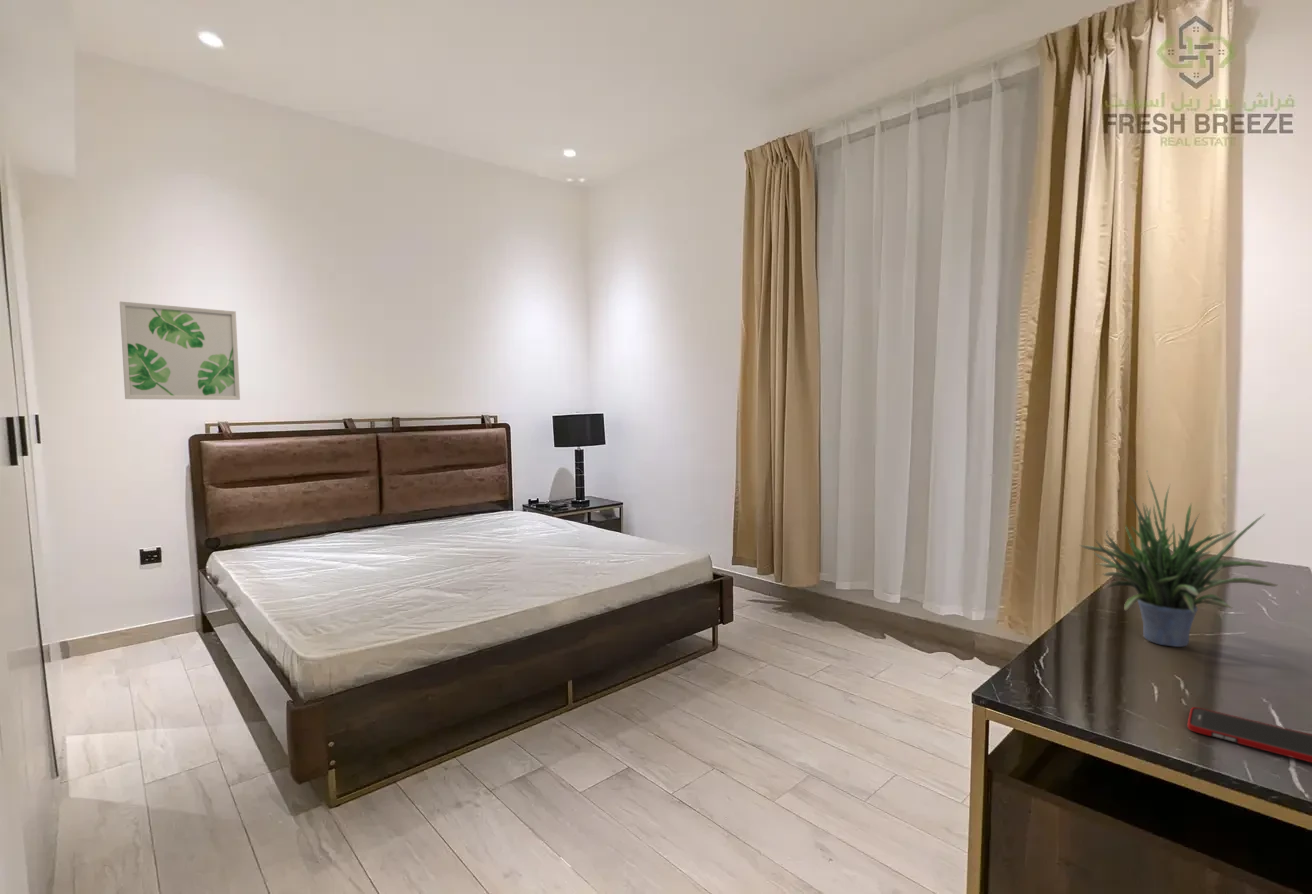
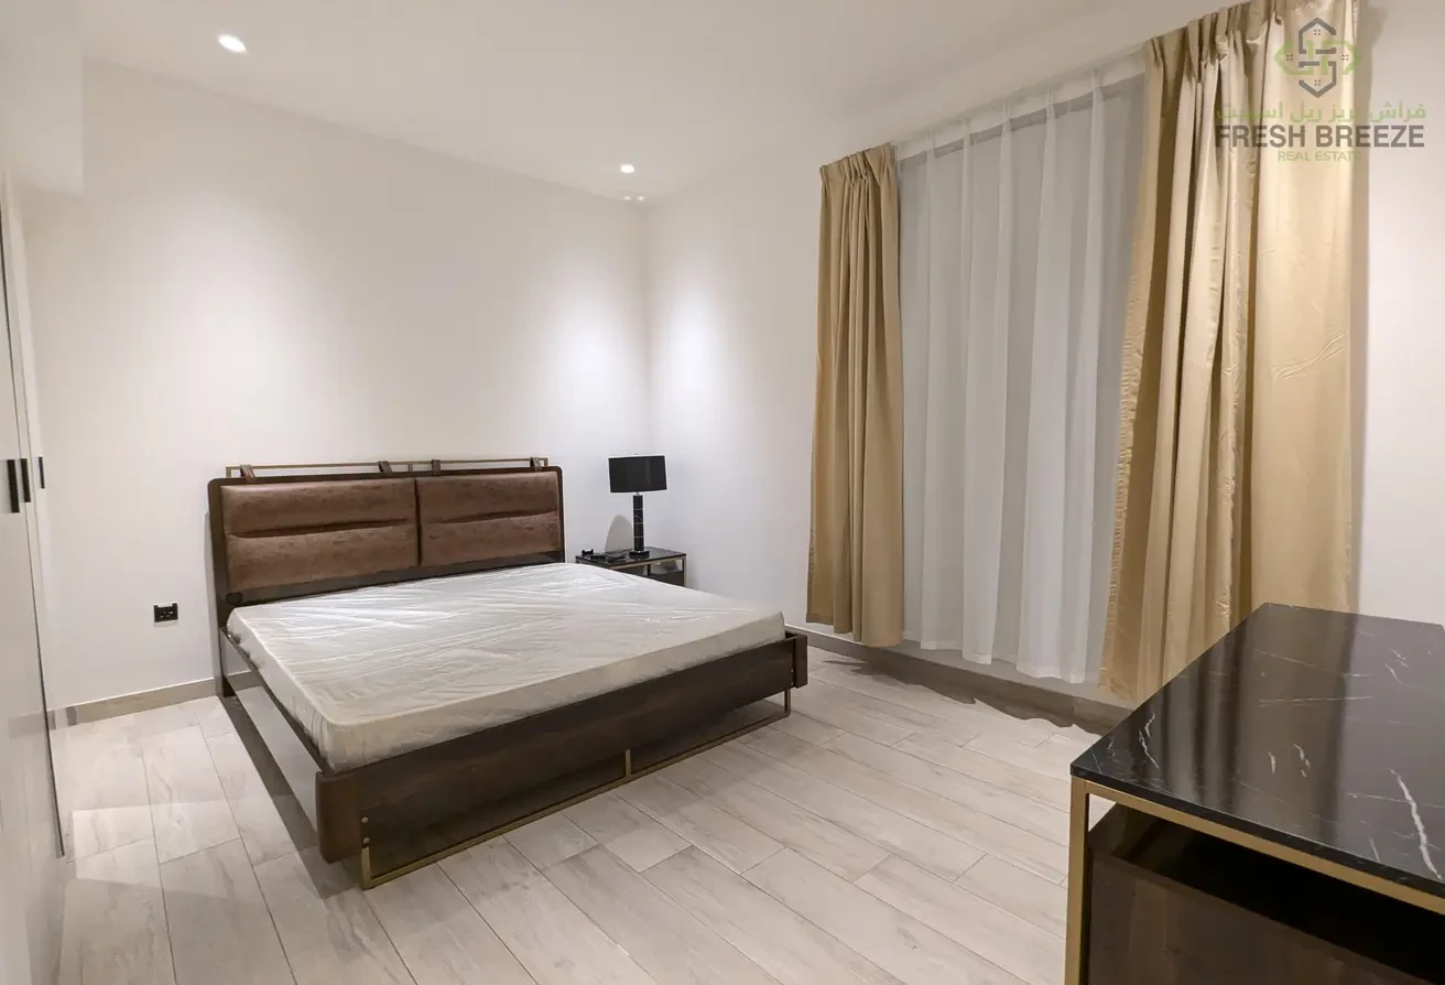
- wall art [119,300,241,401]
- potted plant [1079,471,1279,648]
- cell phone [1186,706,1312,764]
